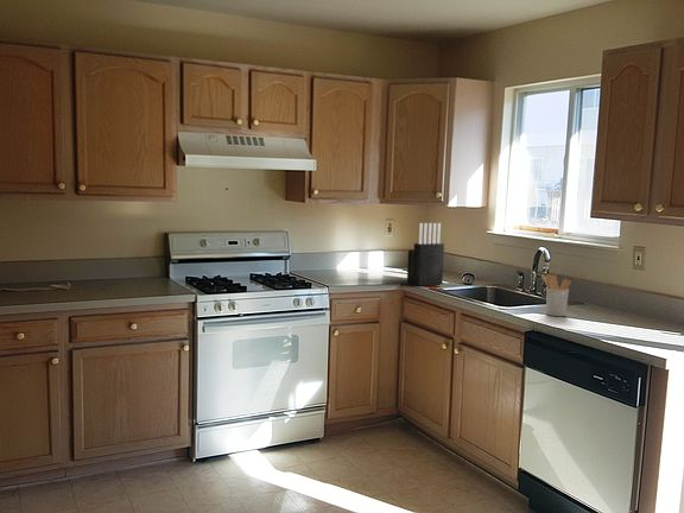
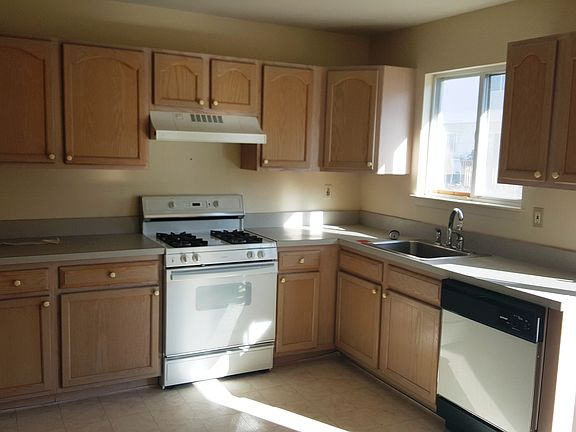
- knife block [406,222,445,287]
- utensil holder [540,273,572,317]
